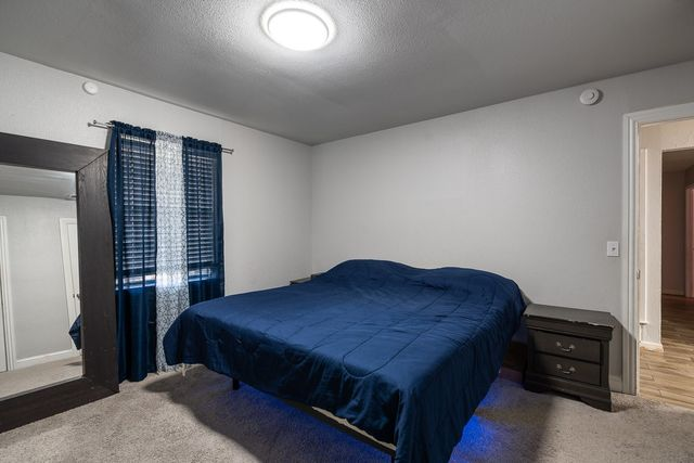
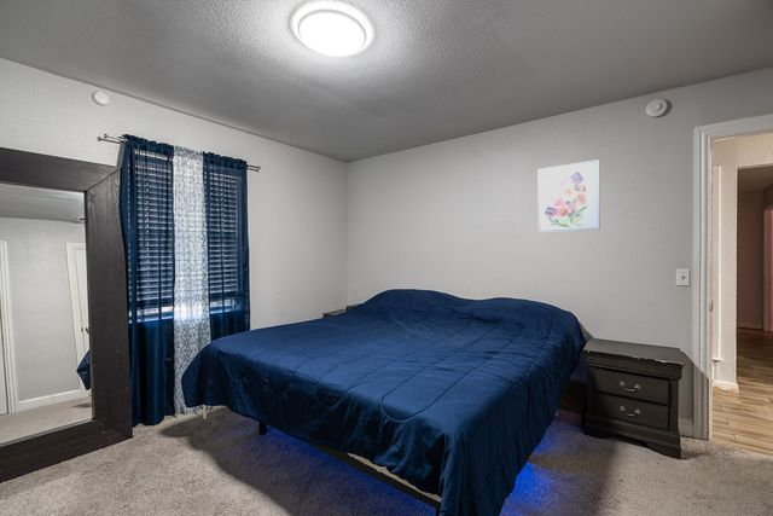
+ wall art [537,158,601,234]
